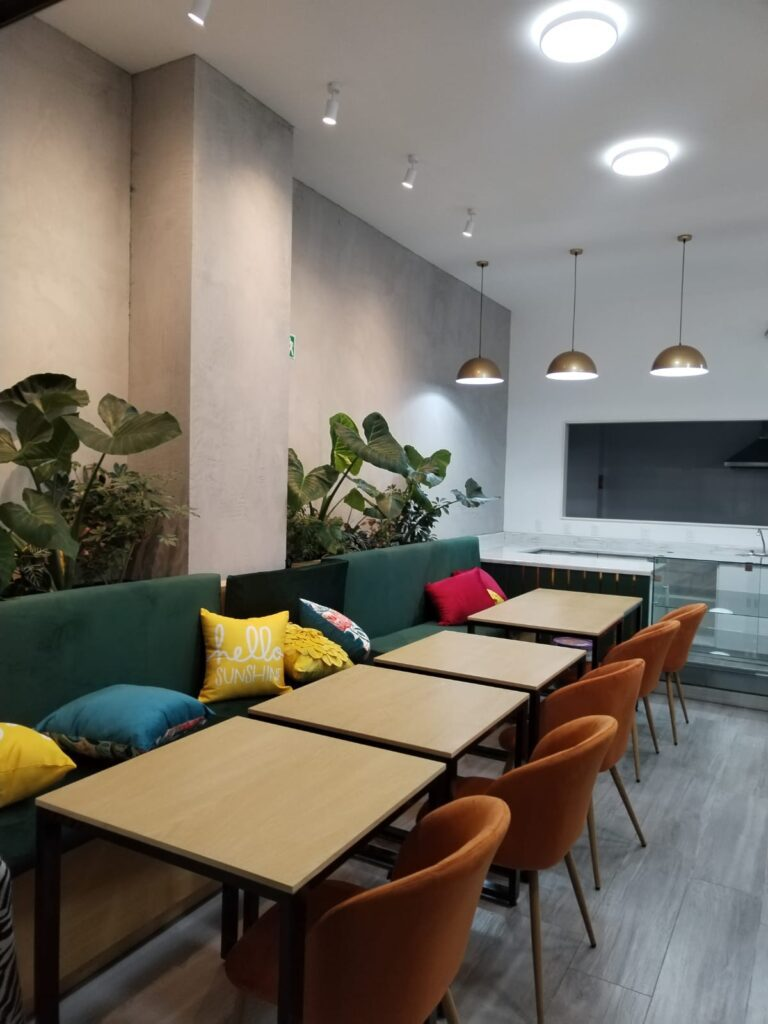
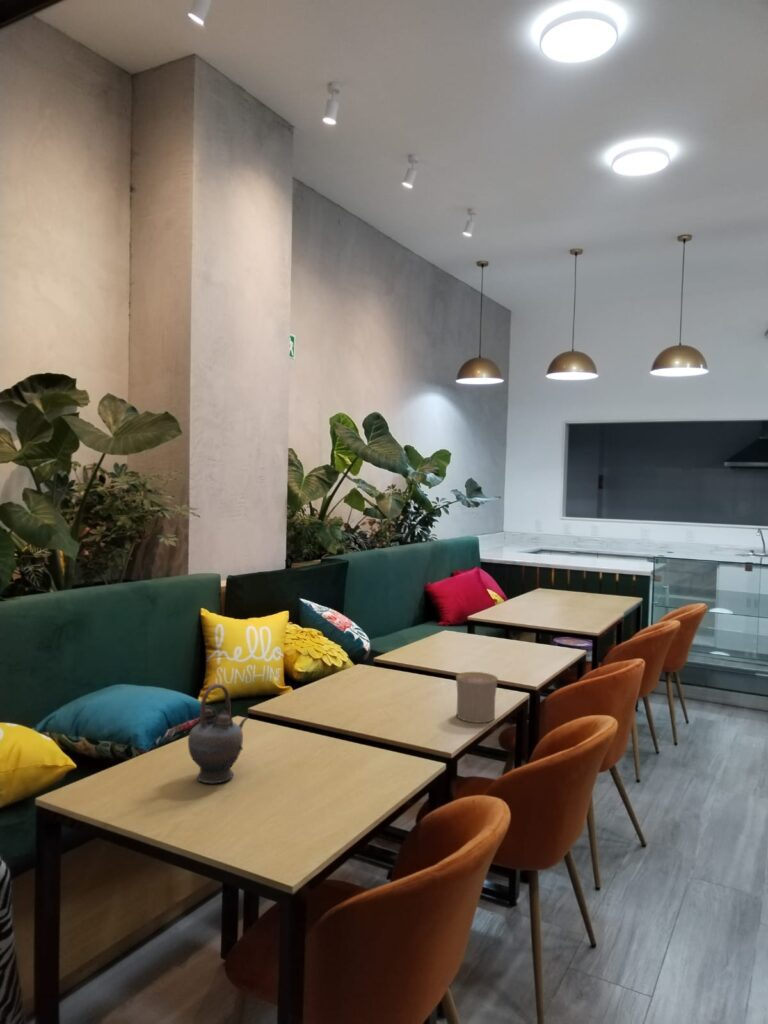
+ cup [455,671,499,724]
+ teapot [187,683,249,784]
